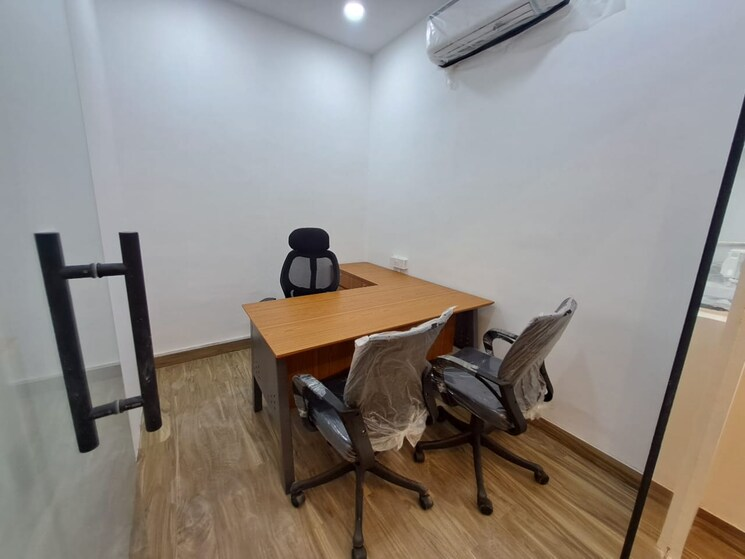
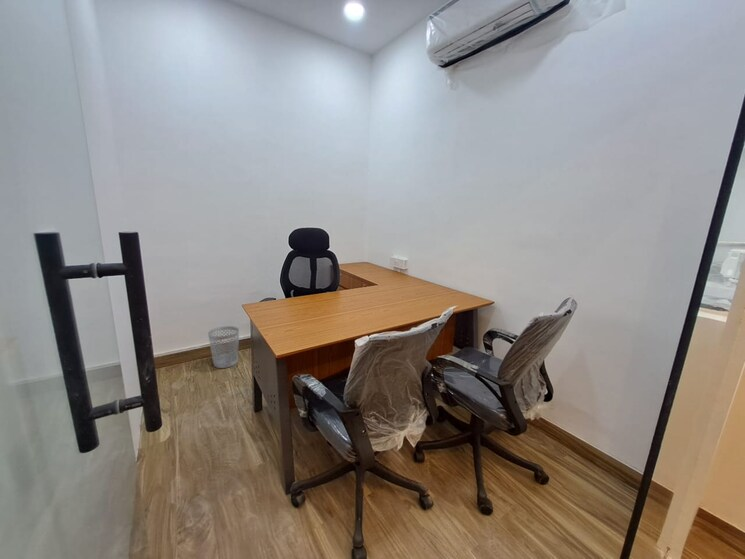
+ wastebasket [207,325,240,369]
